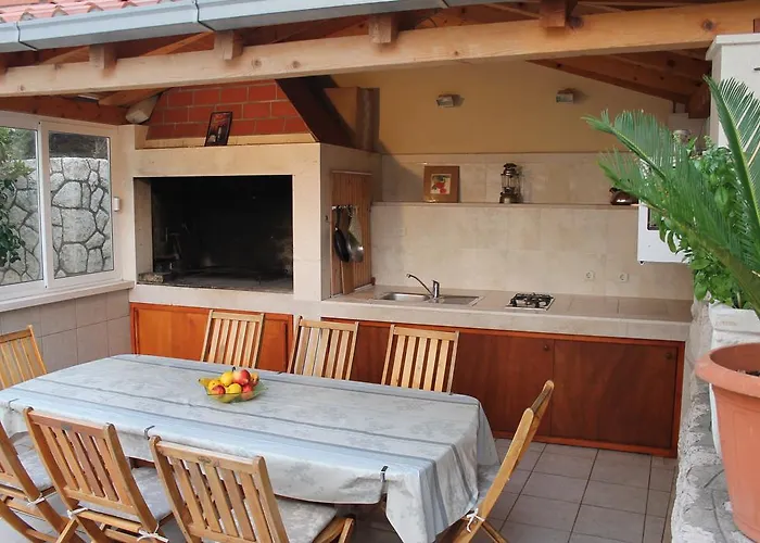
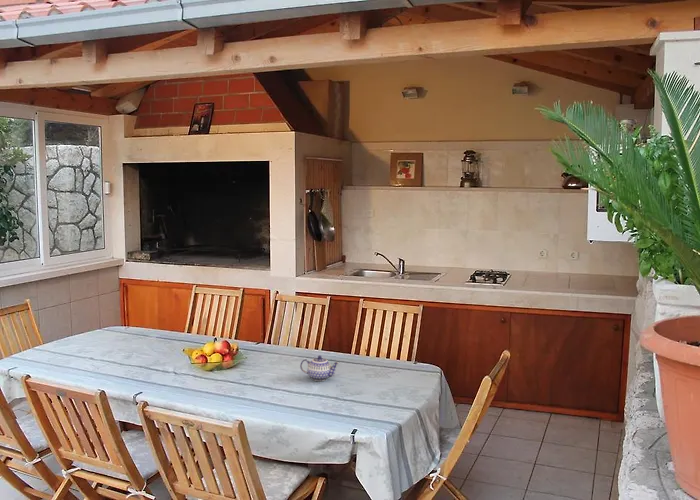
+ teapot [299,355,340,382]
